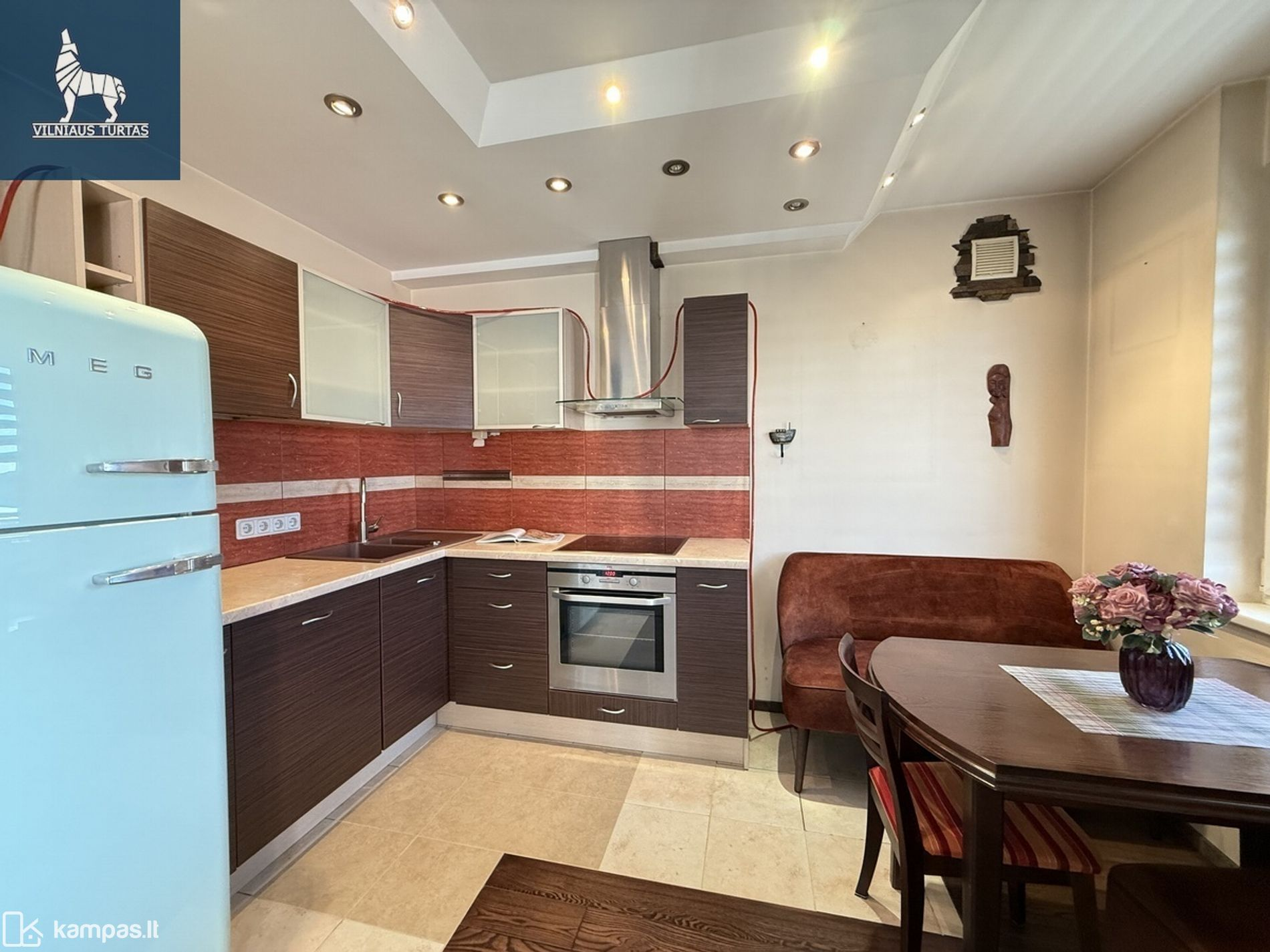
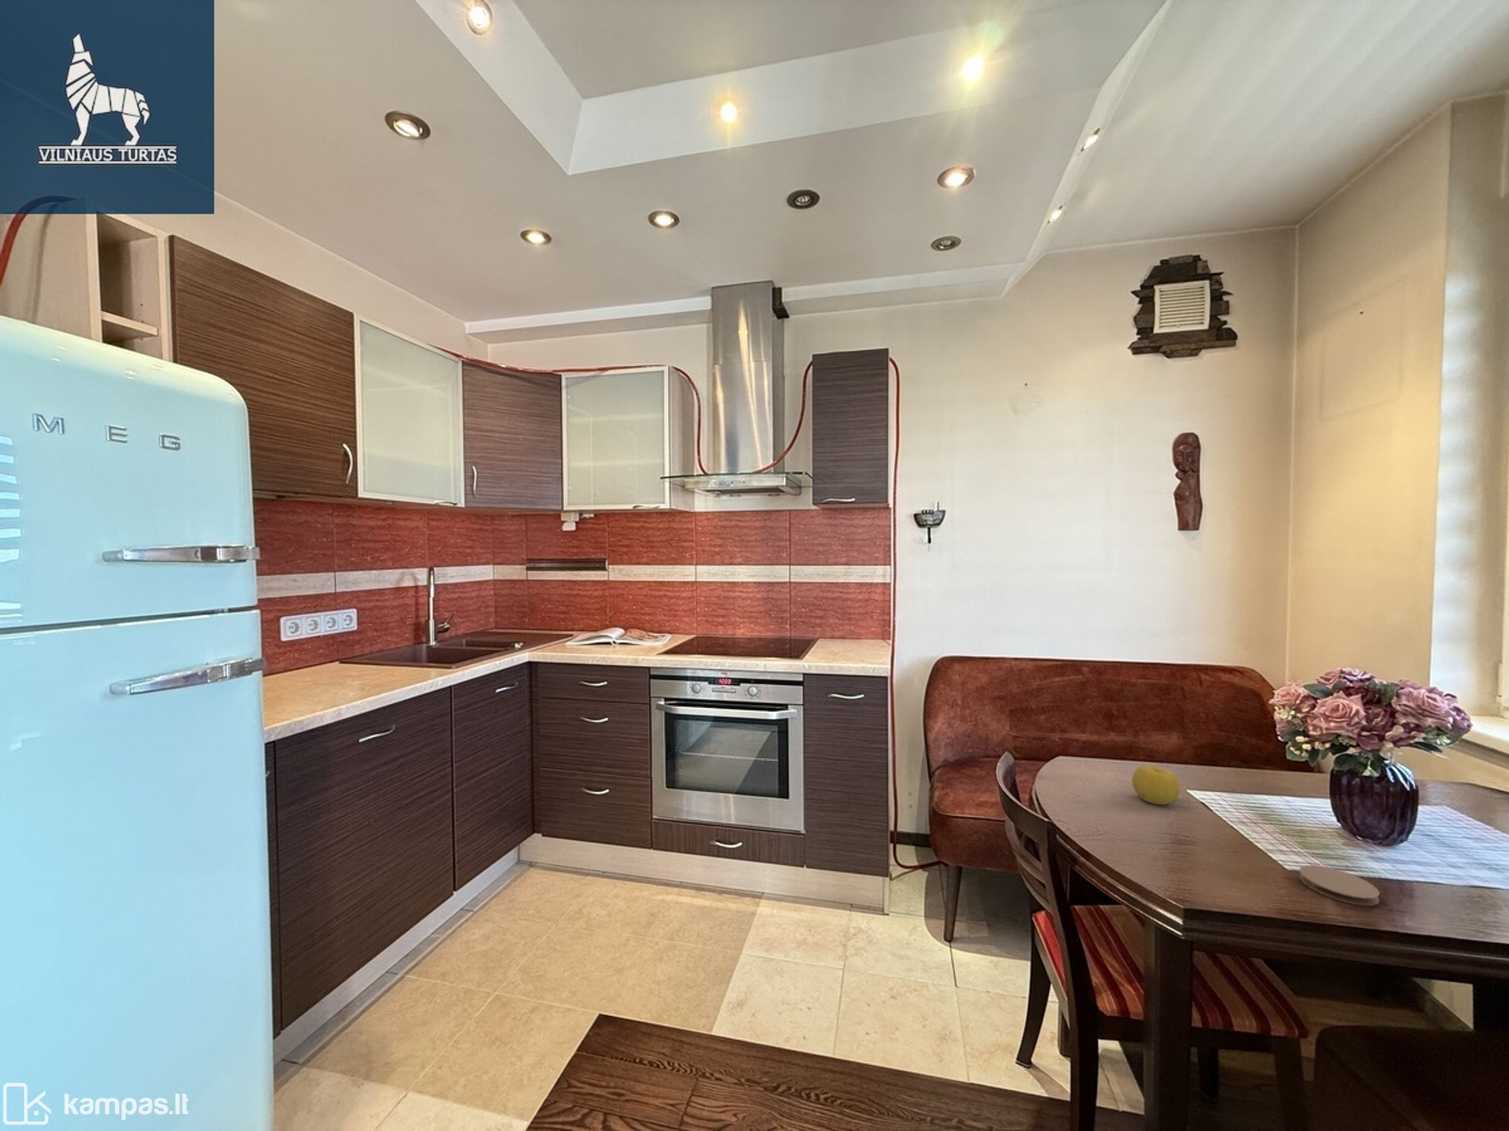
+ coaster [1299,865,1381,906]
+ fruit [1131,765,1182,805]
